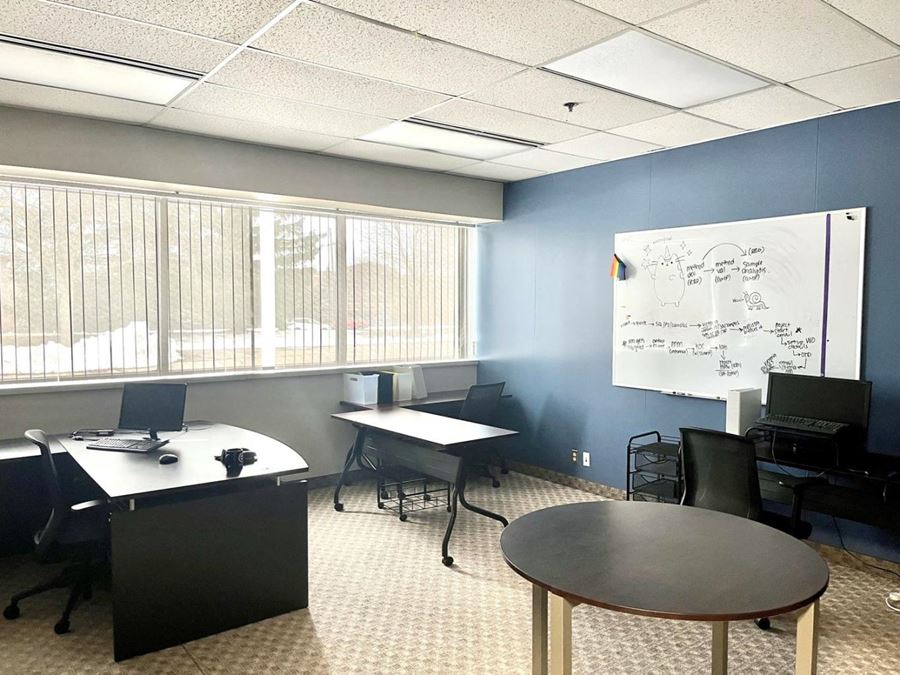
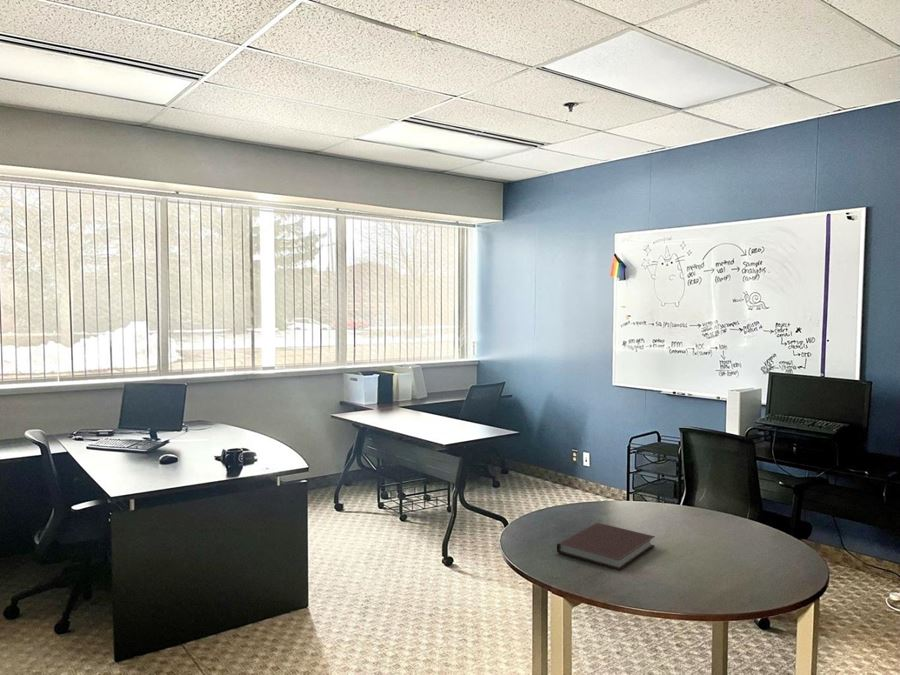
+ notebook [556,522,656,571]
